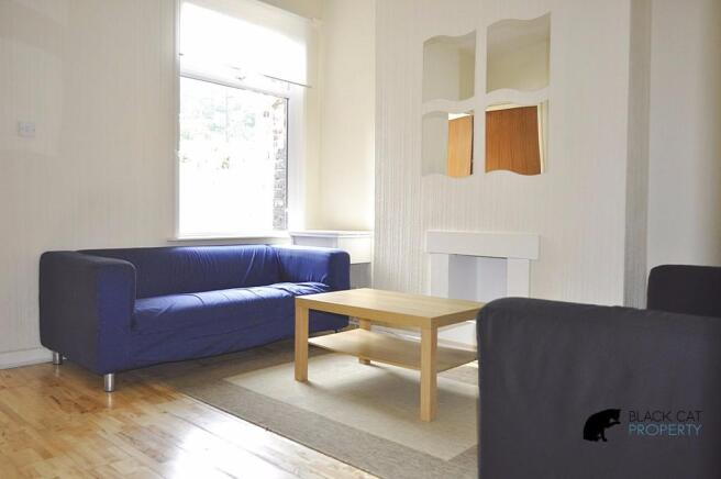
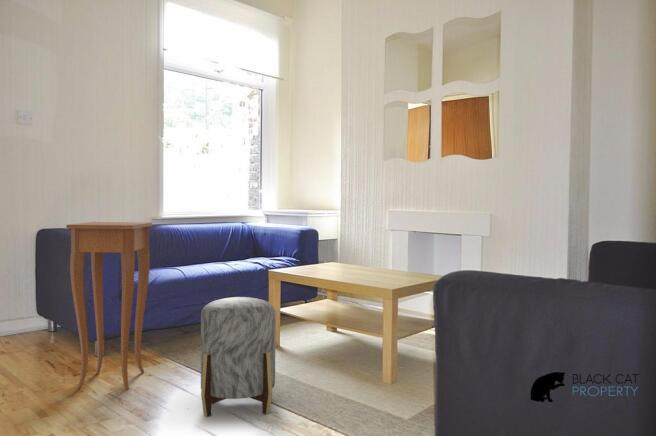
+ stool [200,296,277,418]
+ side table [65,221,153,391]
